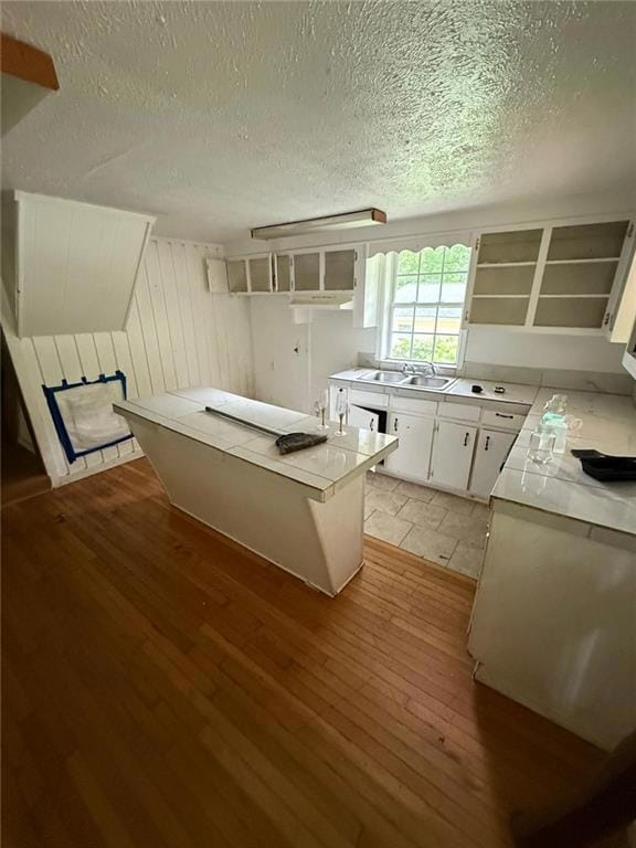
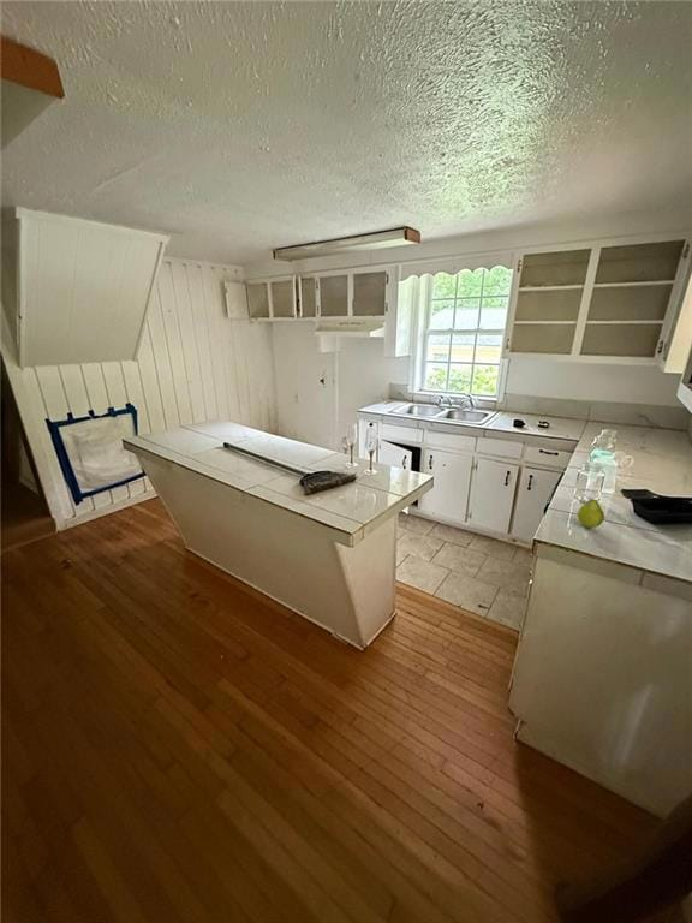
+ fruit [577,496,606,529]
